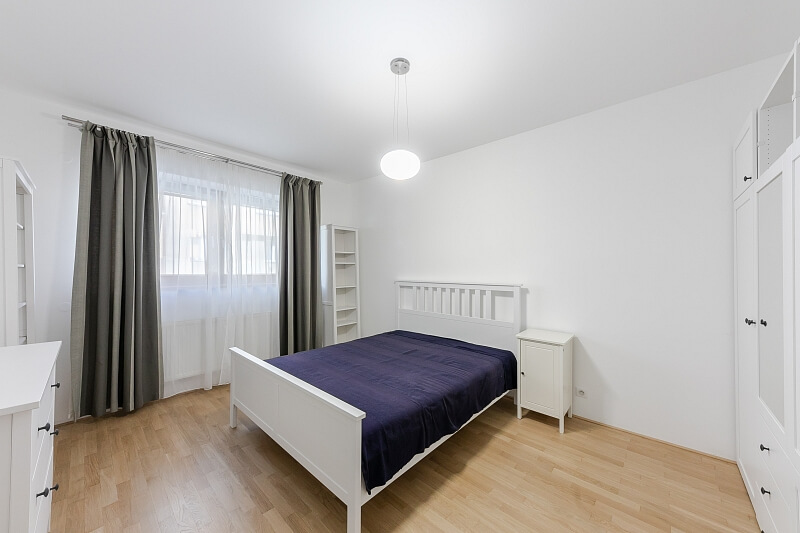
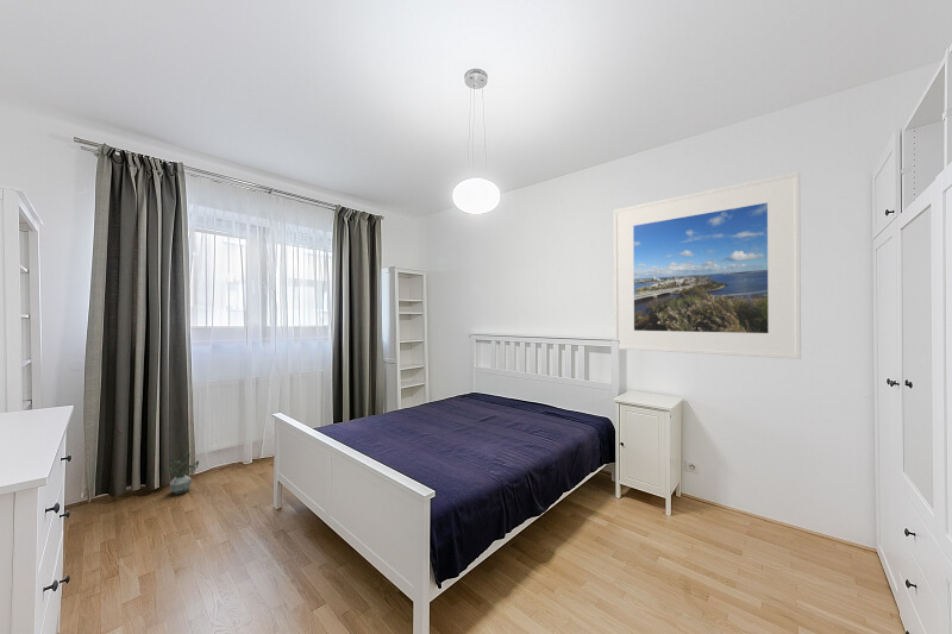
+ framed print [613,170,802,360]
+ potted plant [167,451,200,495]
